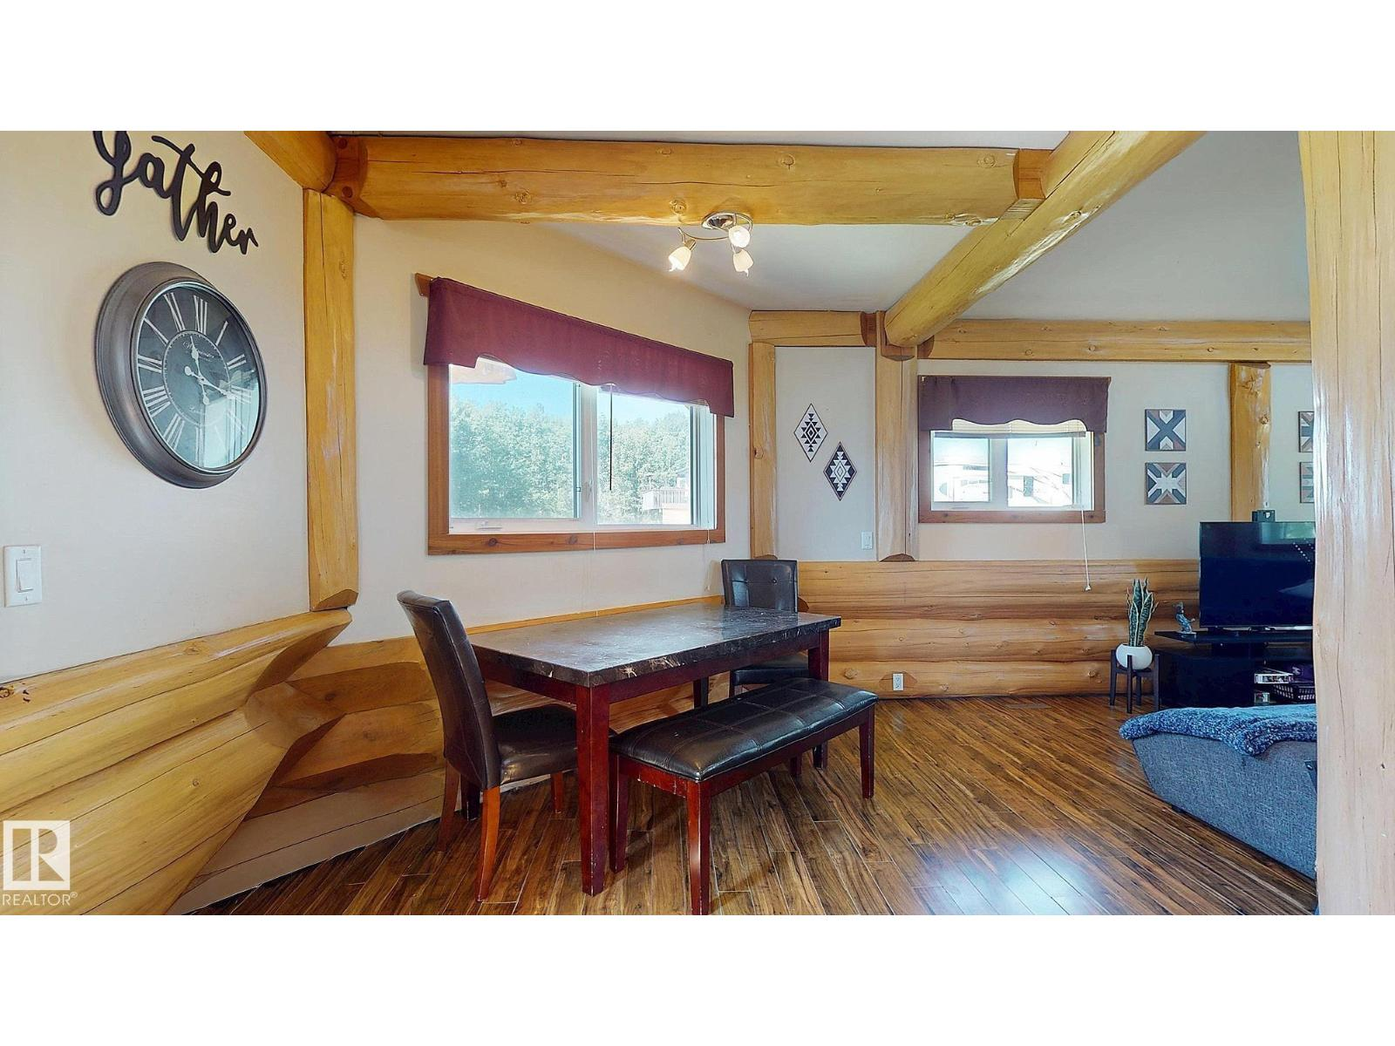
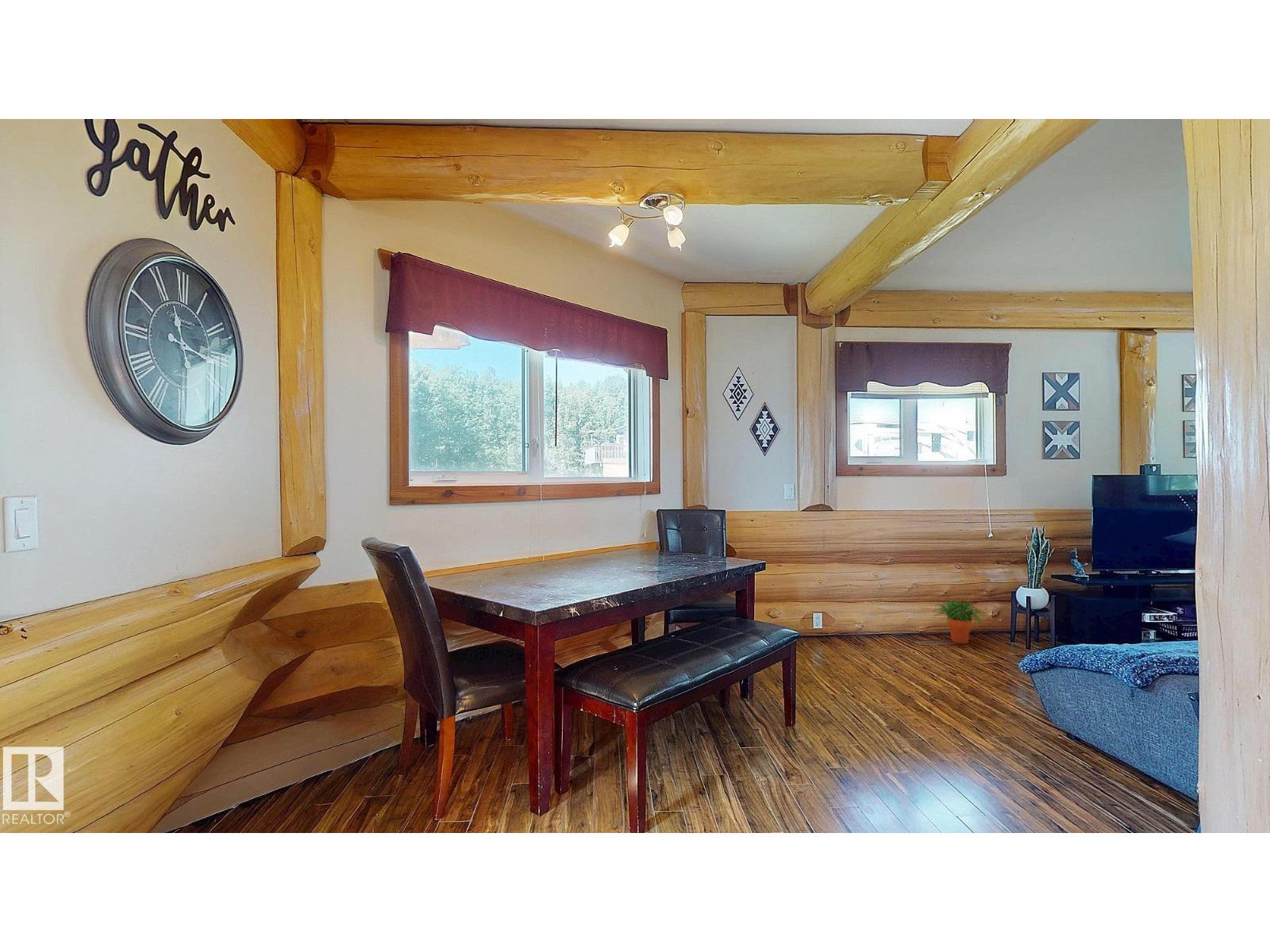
+ potted plant [933,599,989,644]
